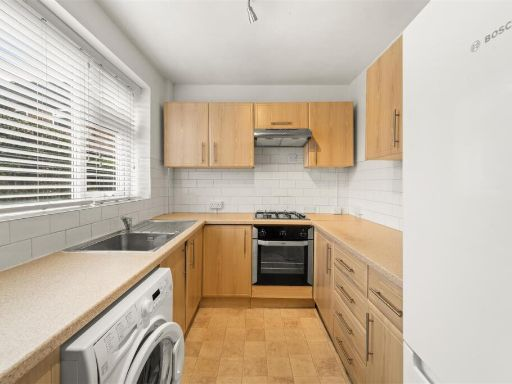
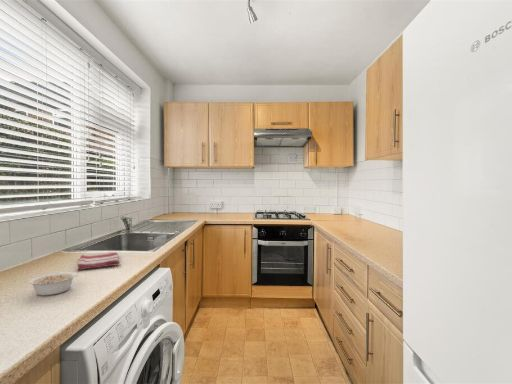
+ legume [27,271,78,296]
+ dish towel [76,251,121,271]
